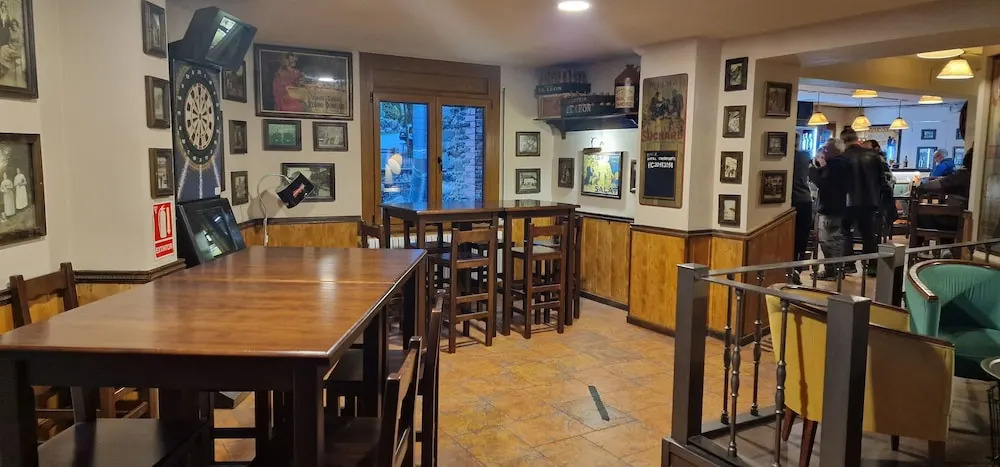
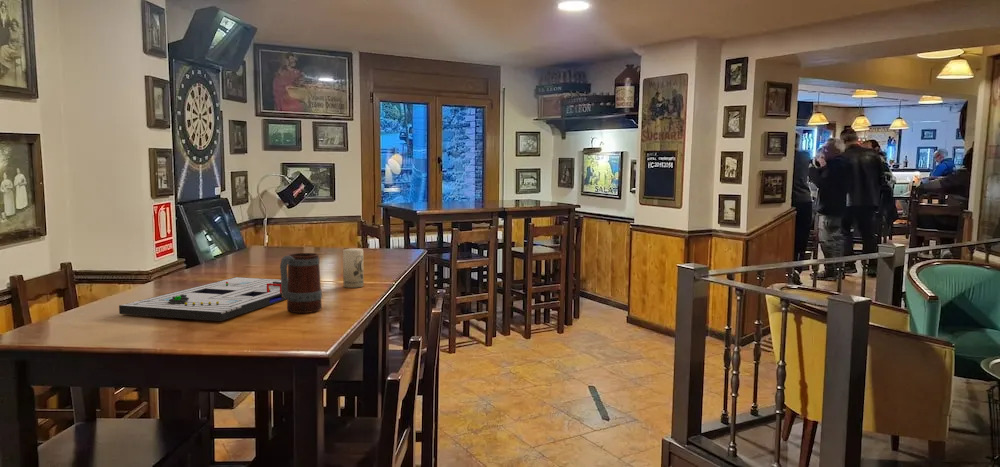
+ candle [342,248,365,289]
+ beer mug [279,252,323,314]
+ board game [118,276,286,322]
